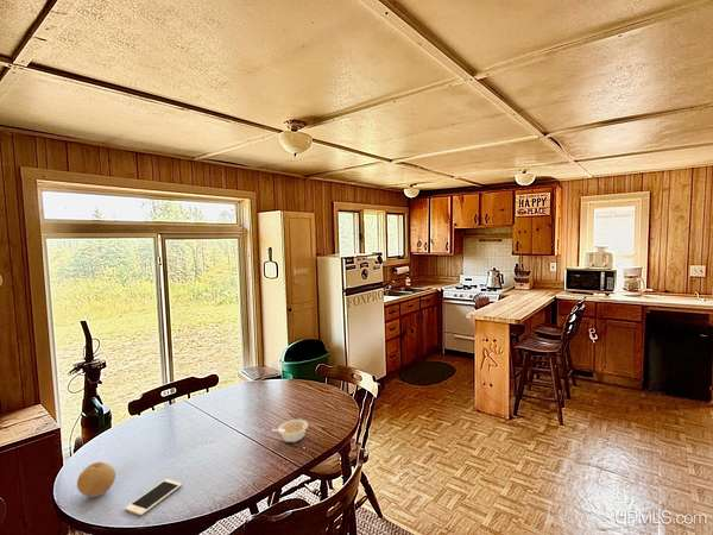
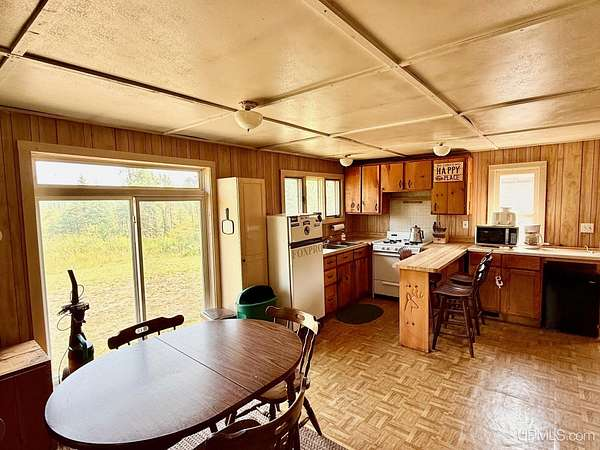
- cell phone [124,478,183,516]
- legume [271,418,309,443]
- fruit [76,461,116,498]
